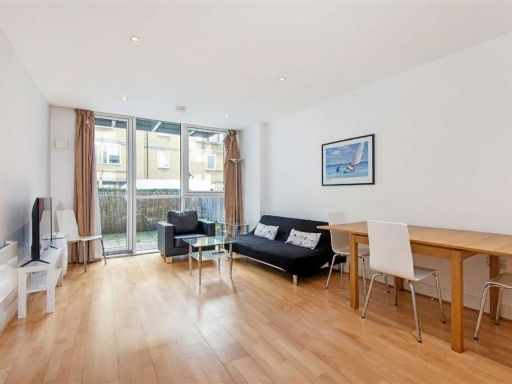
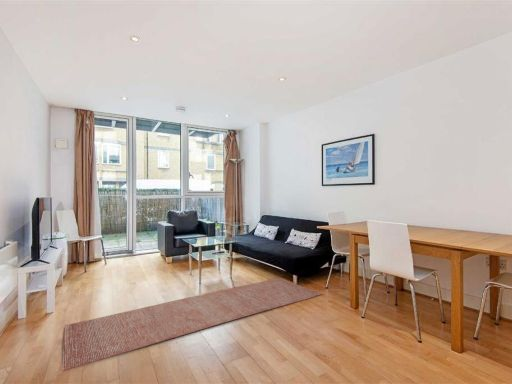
+ rug [61,277,323,372]
